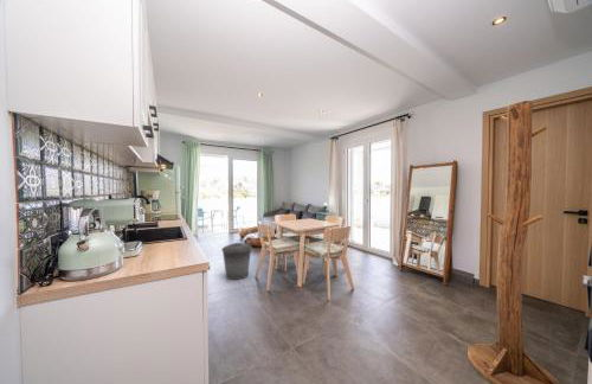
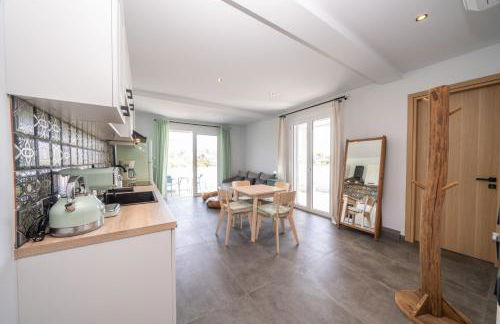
- trash can [220,242,253,281]
